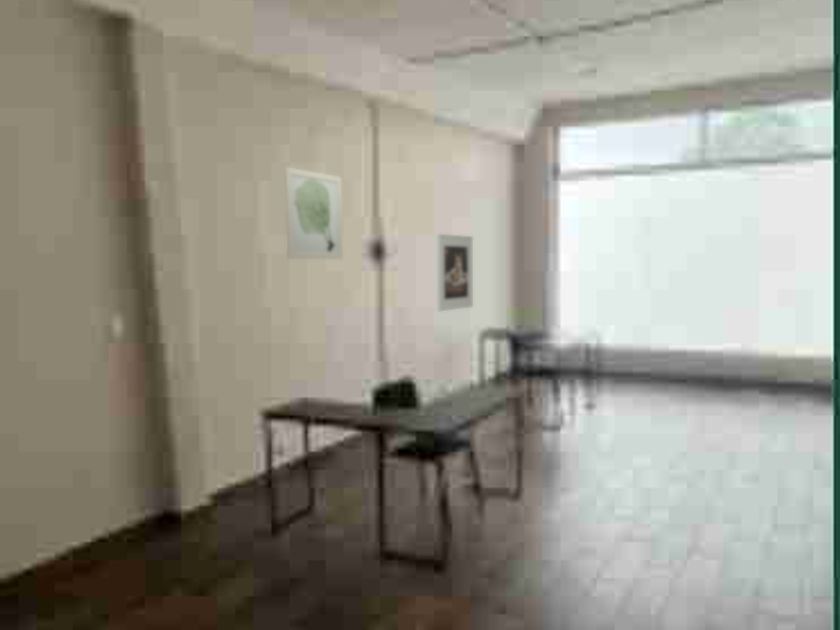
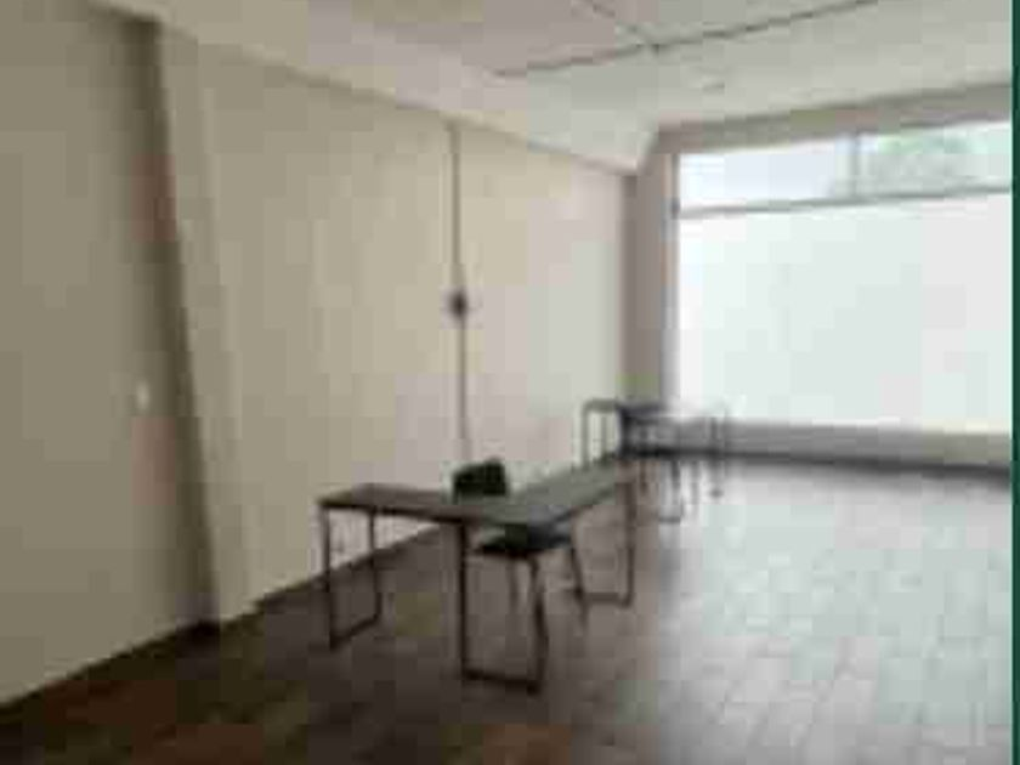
- wall art [284,166,344,260]
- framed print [436,233,474,312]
